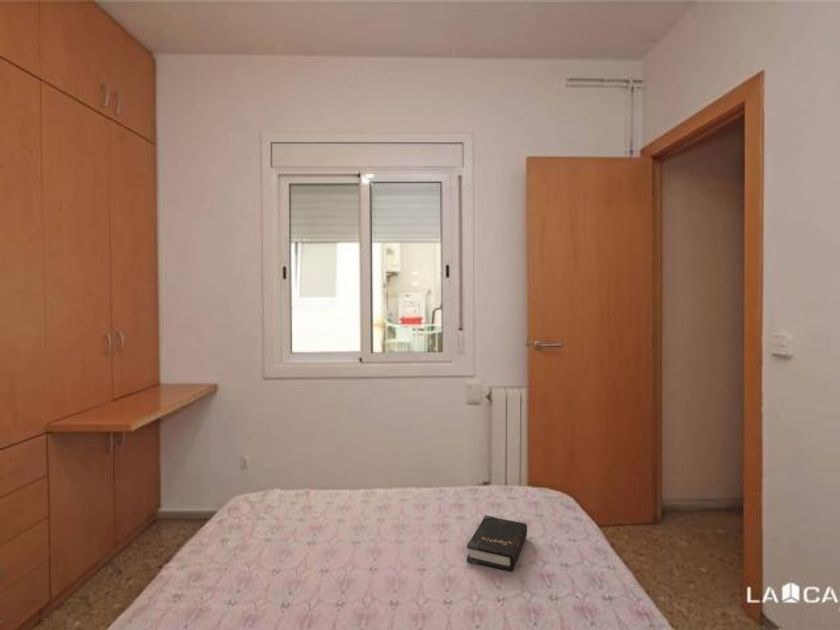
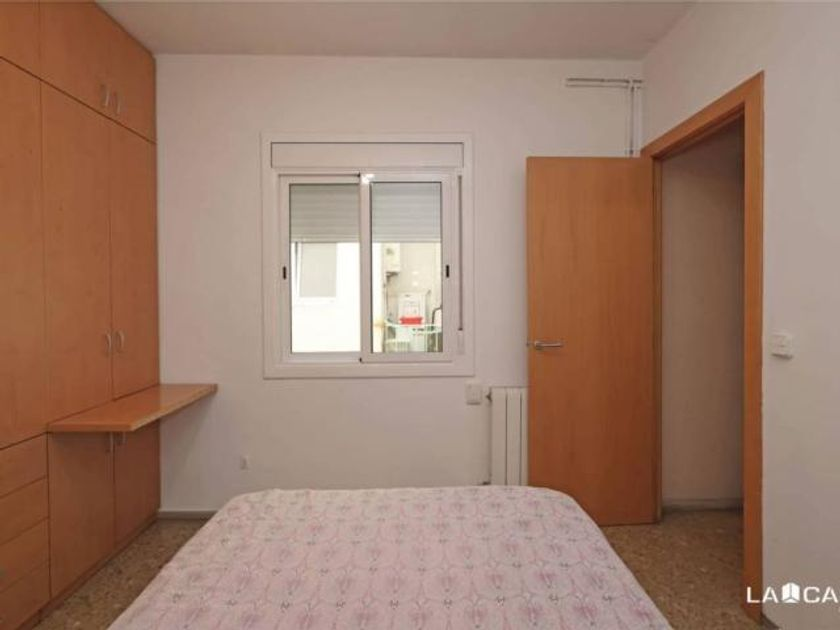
- hardback book [466,514,528,572]
